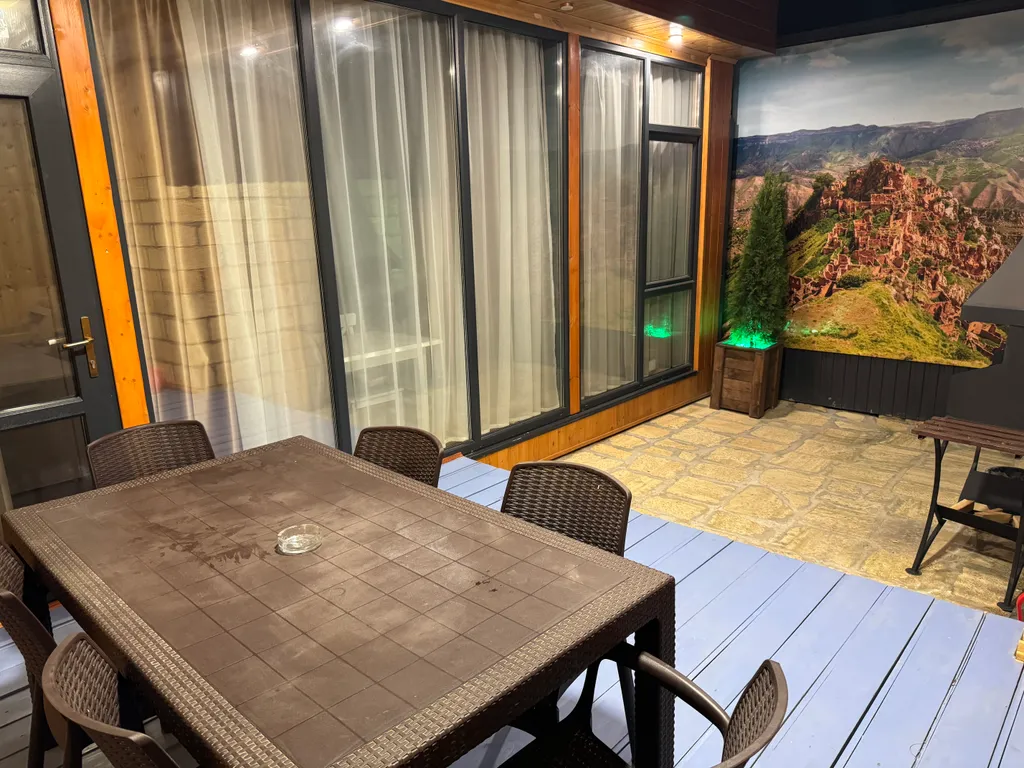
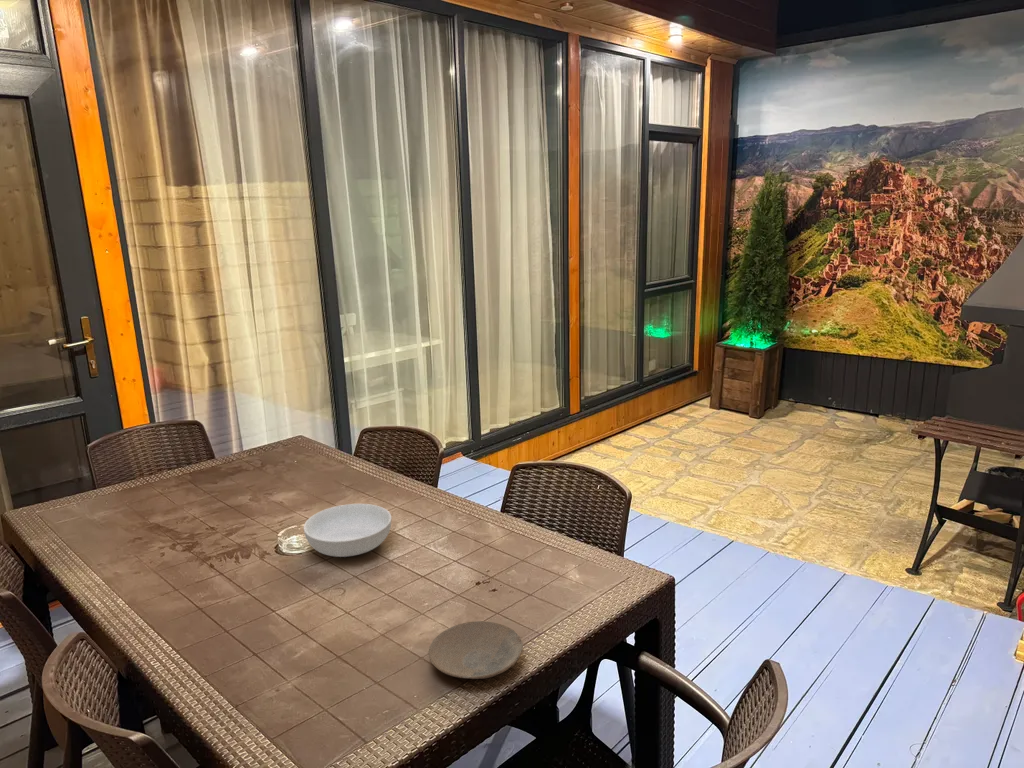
+ serving bowl [303,503,393,558]
+ plate [427,620,524,680]
